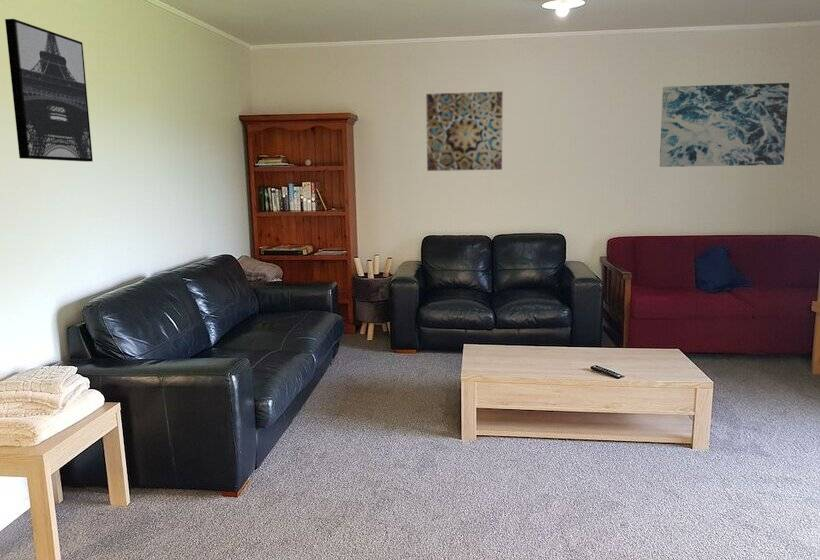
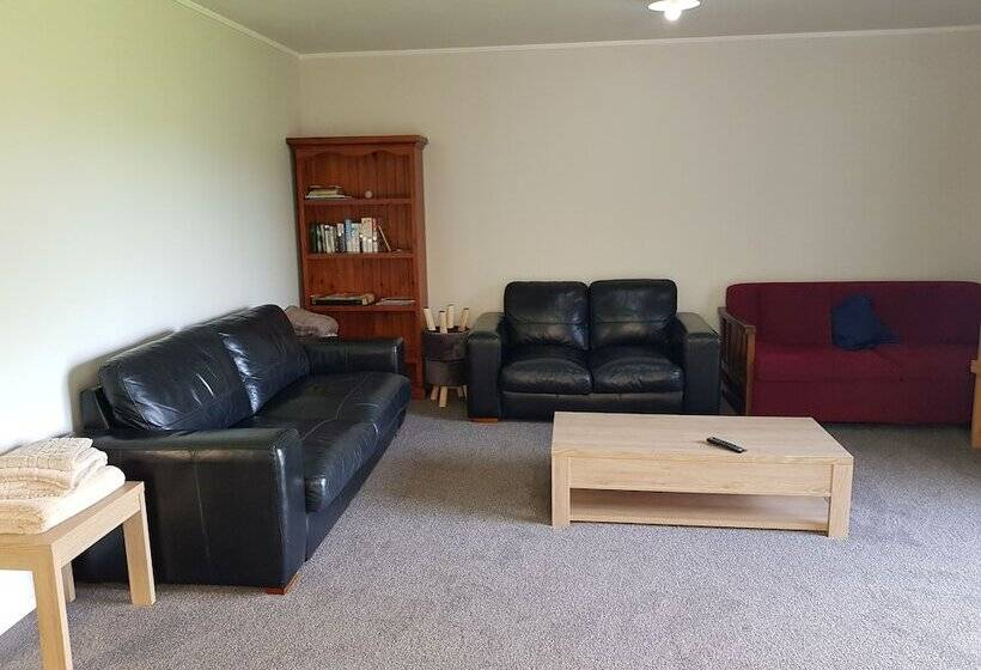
- wall art [425,91,504,172]
- wall art [659,82,790,168]
- wall art [4,18,94,163]
